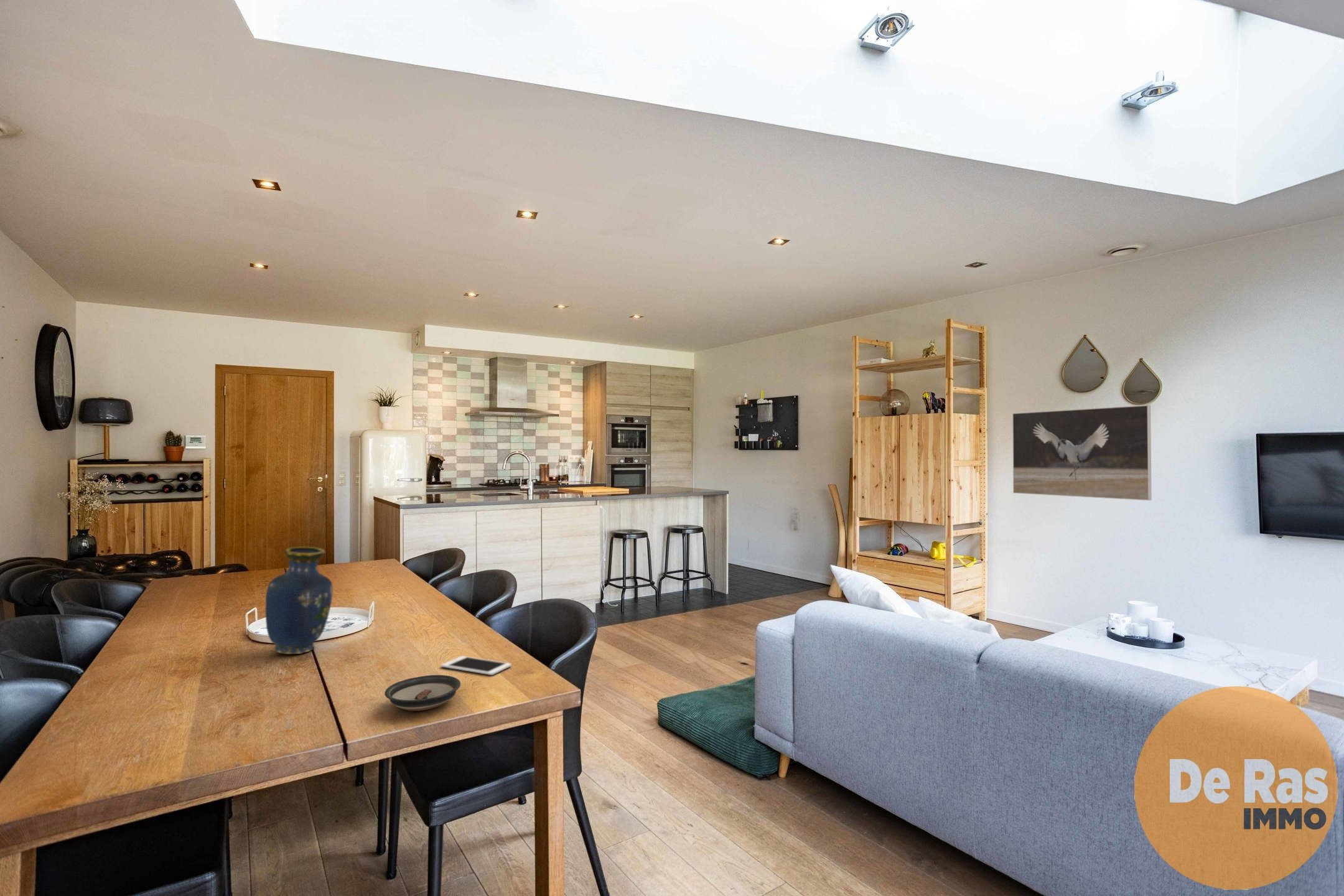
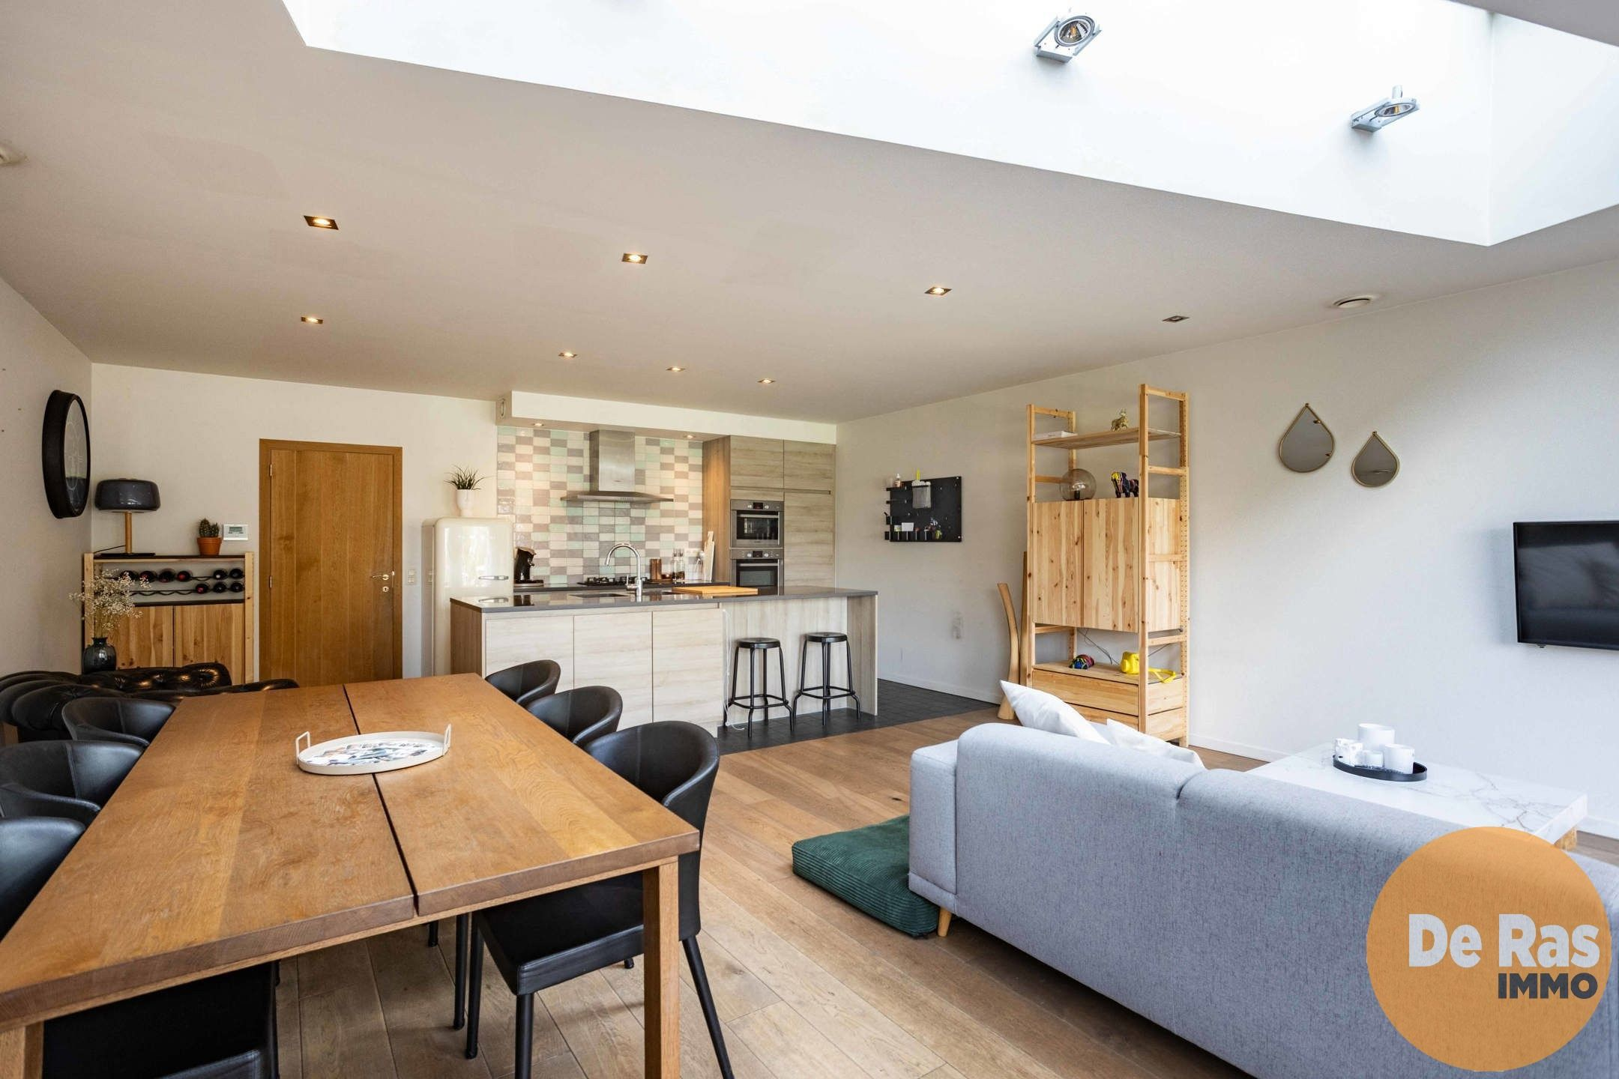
- saucer [384,674,461,711]
- vase [264,546,334,655]
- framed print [1012,404,1152,501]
- cell phone [441,655,512,676]
